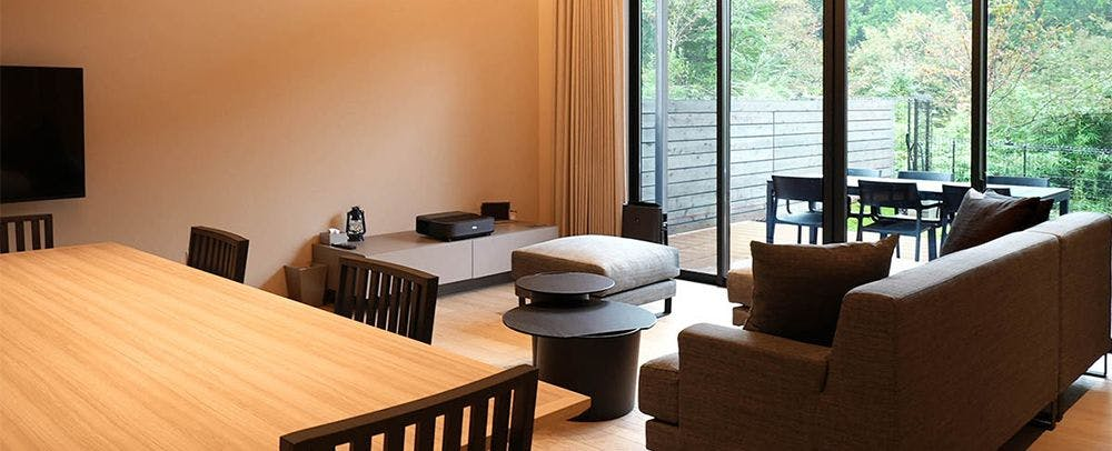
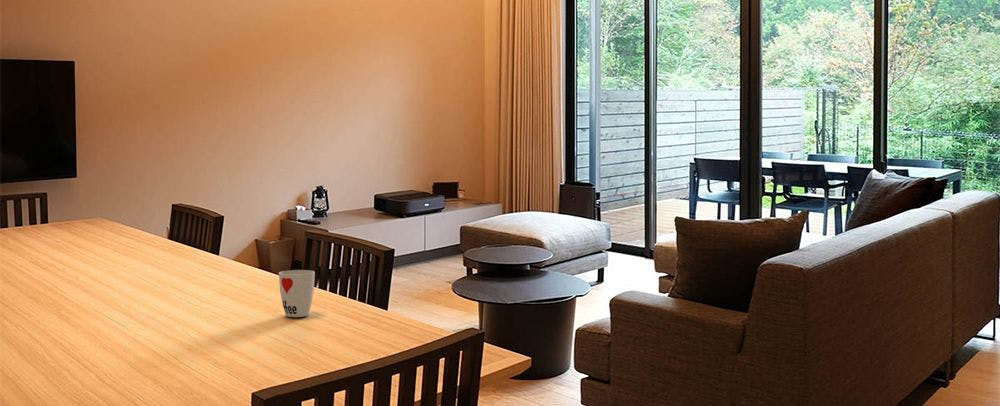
+ cup [278,269,316,318]
